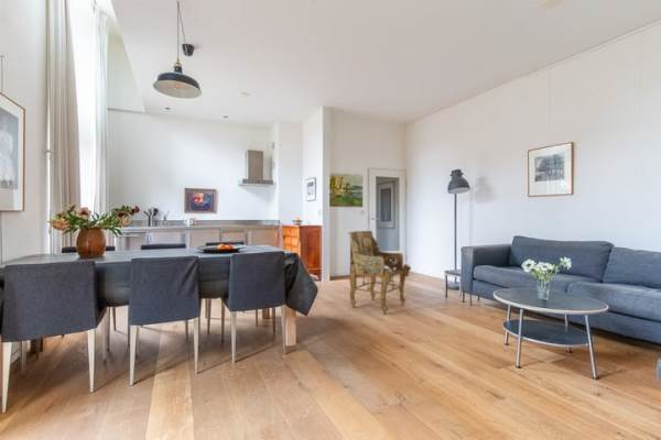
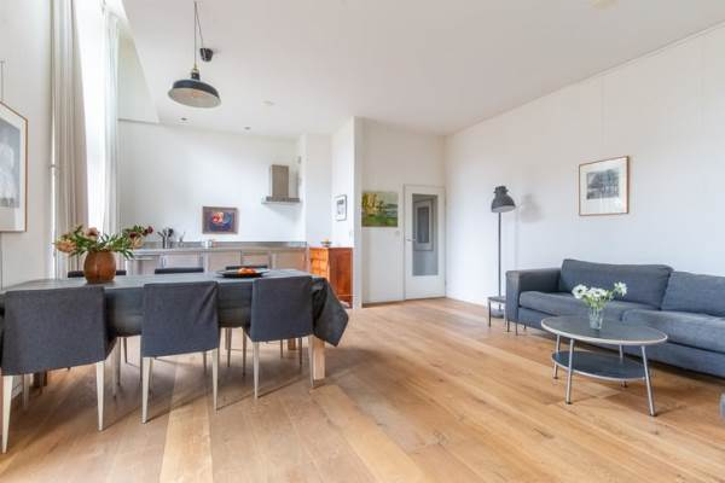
- chair [347,230,412,316]
